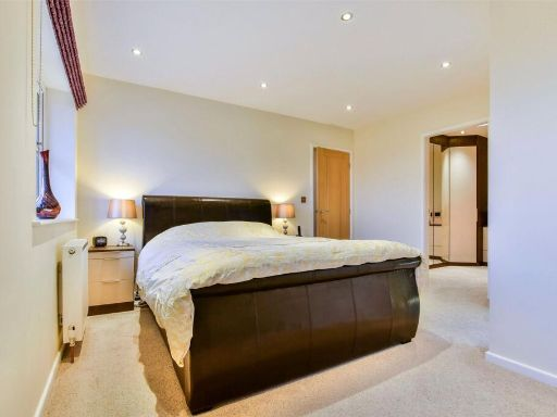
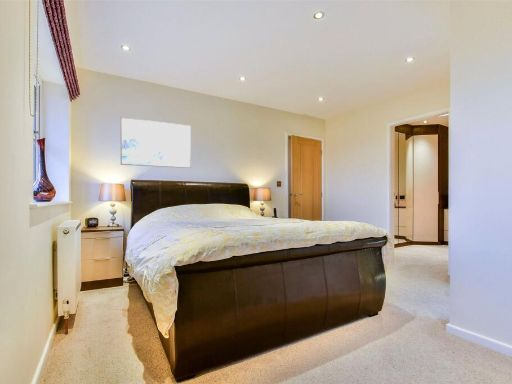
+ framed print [120,116,192,169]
